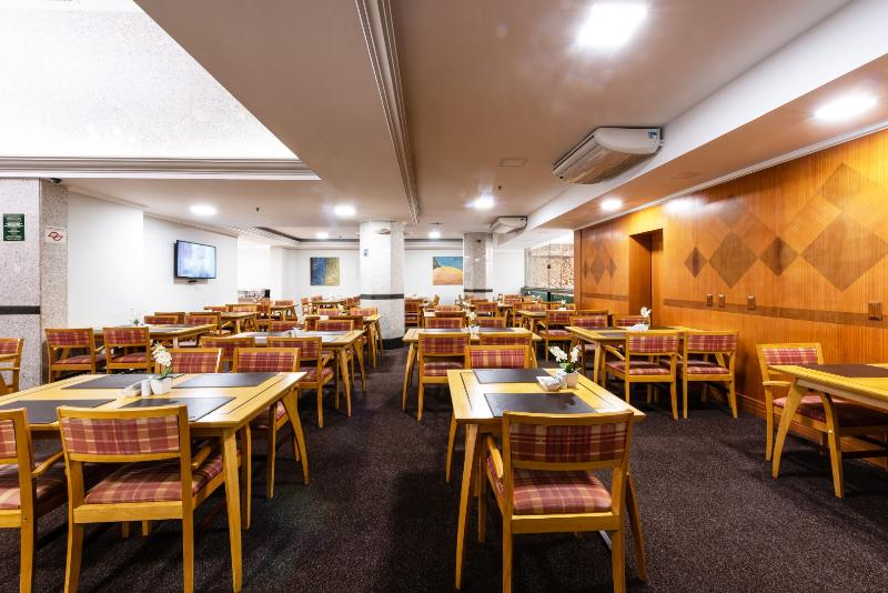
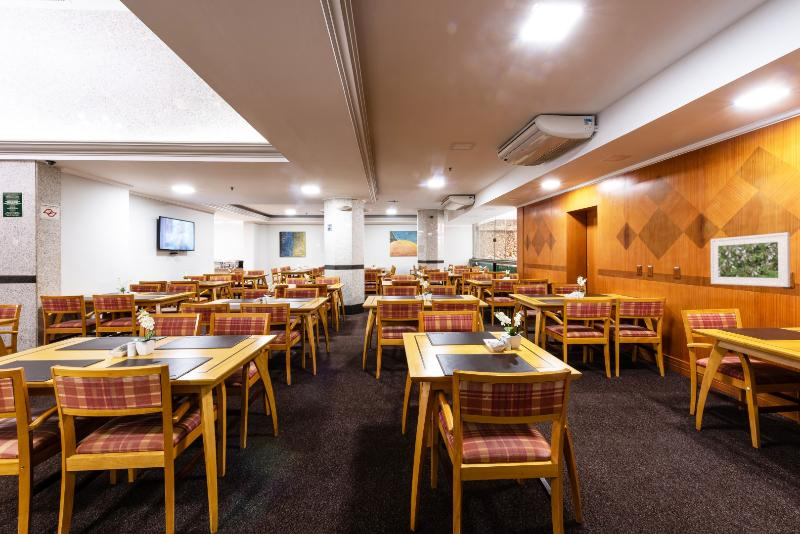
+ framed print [710,231,791,288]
